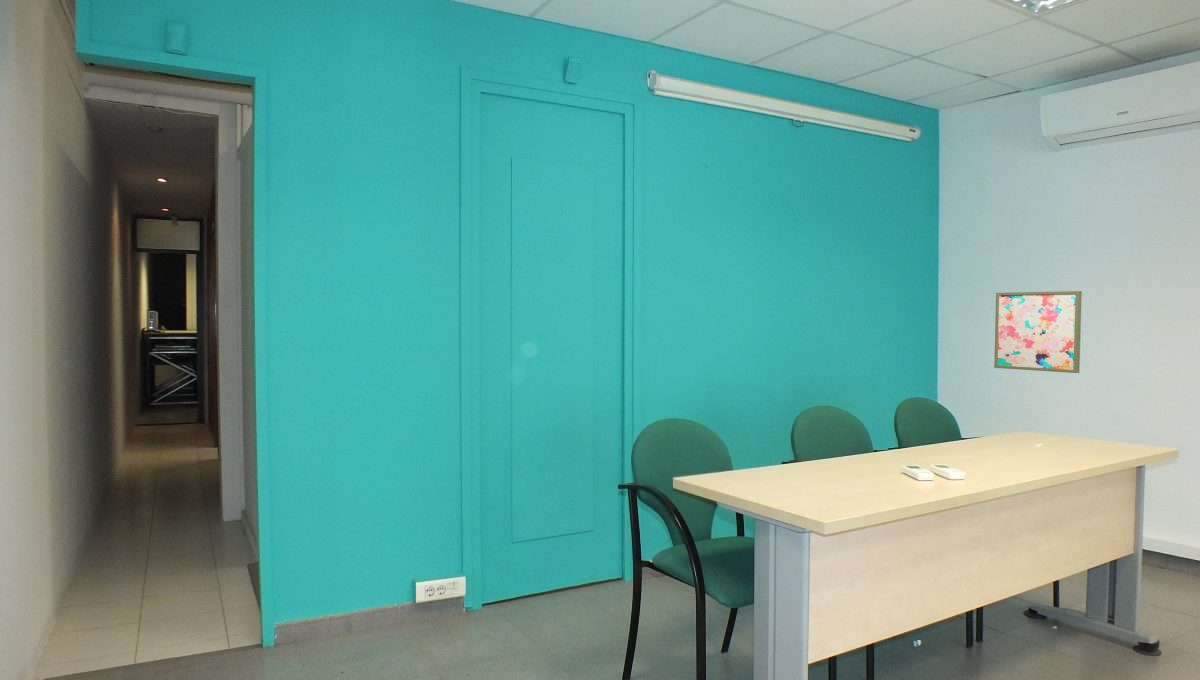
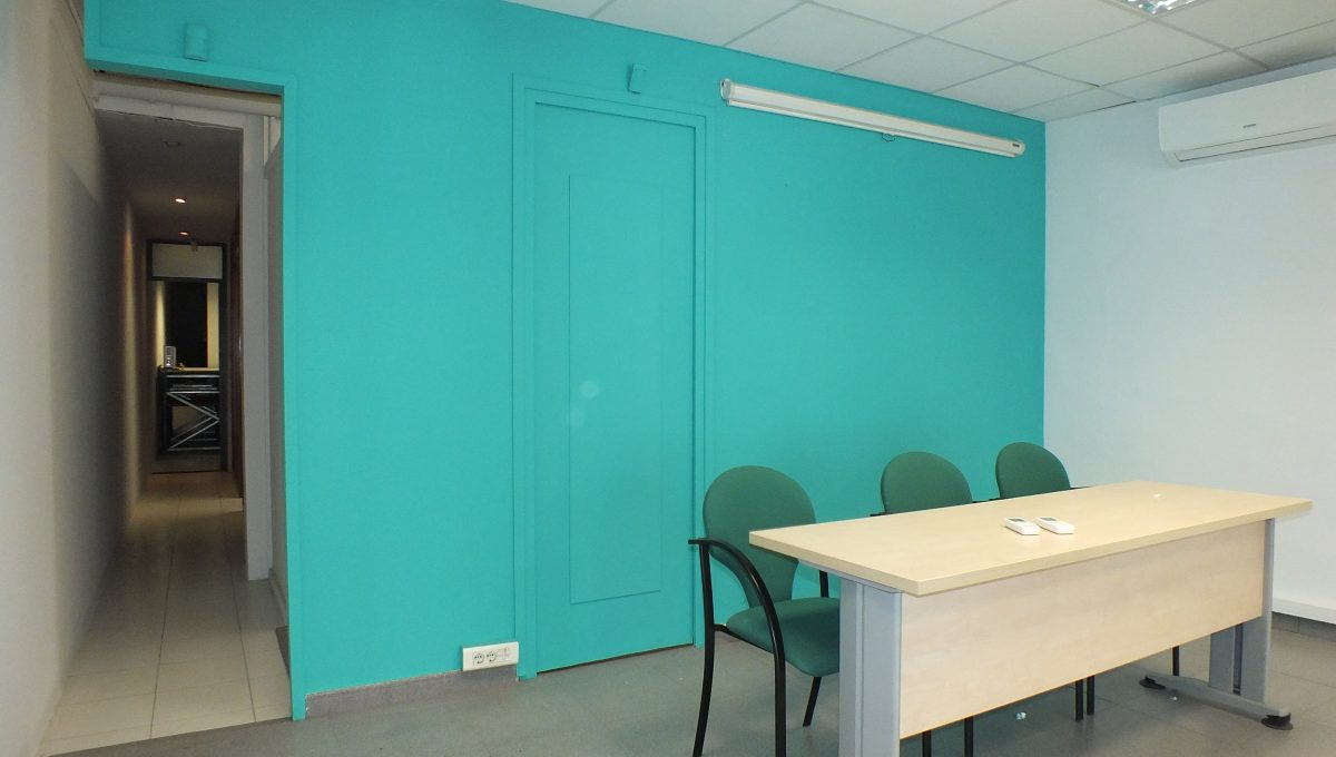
- wall art [993,290,1083,374]
